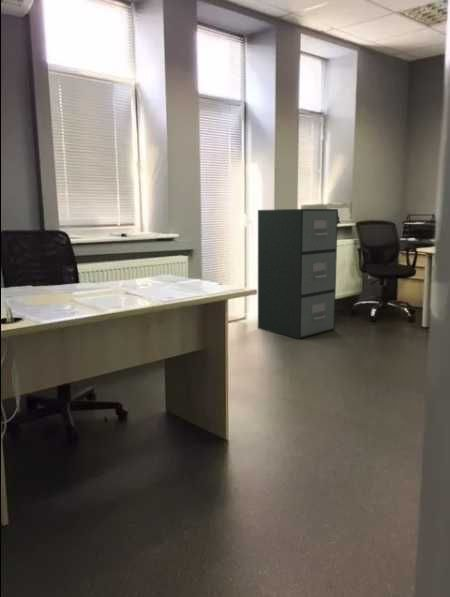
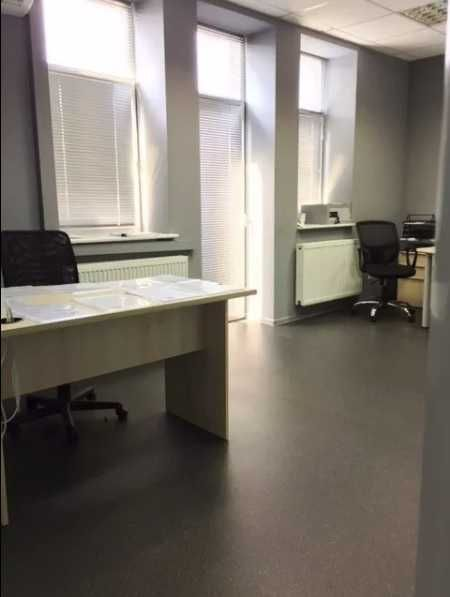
- filing cabinet [257,208,339,340]
